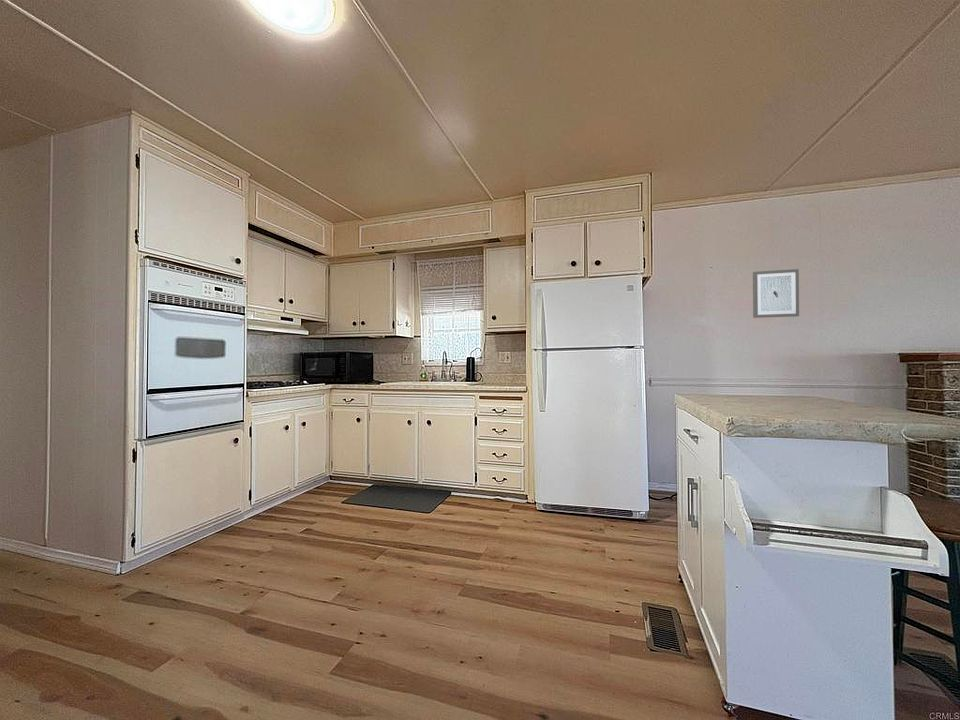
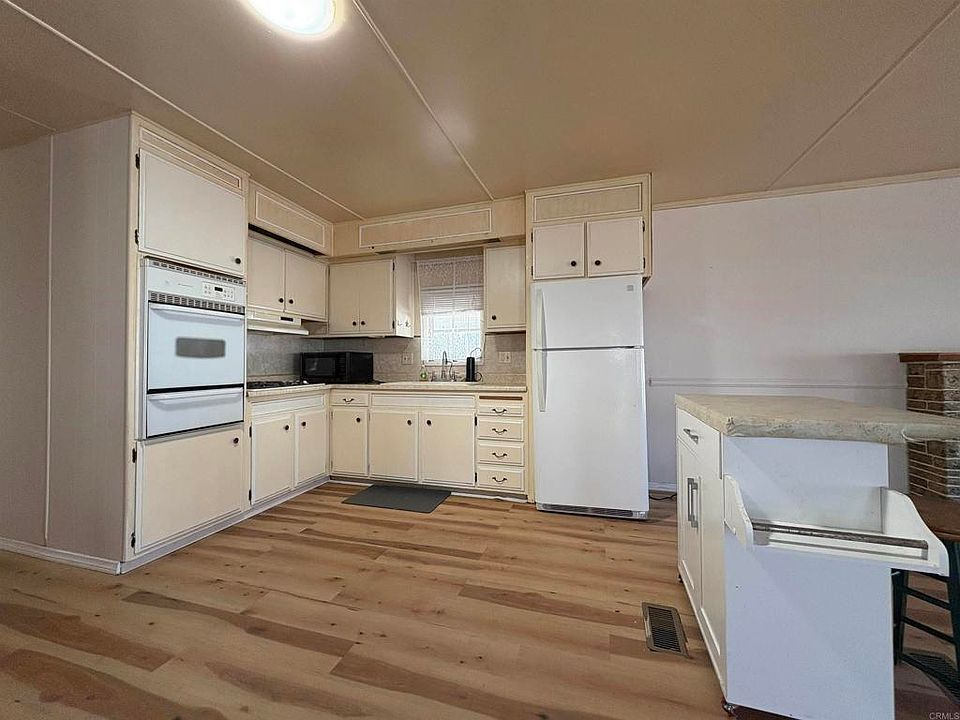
- wall art [752,268,800,319]
